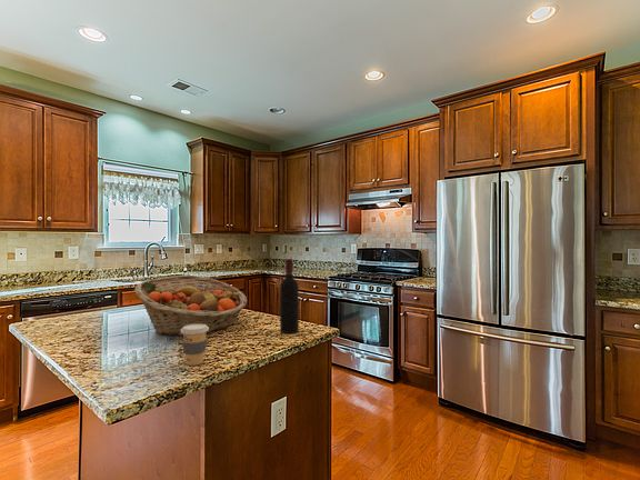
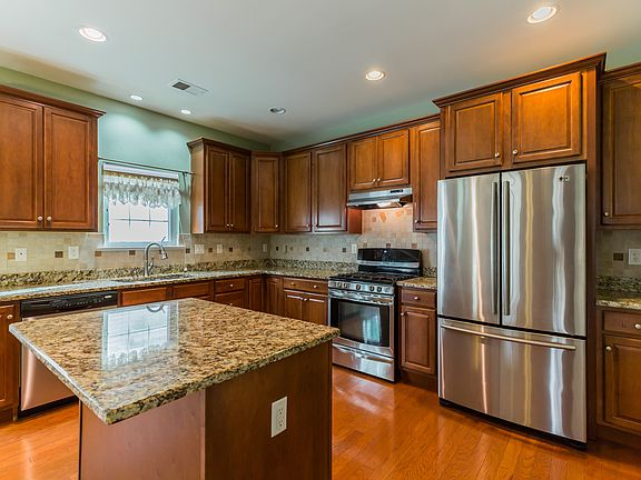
- coffee cup [181,324,209,367]
- wine bottle [279,258,300,334]
- fruit basket [133,274,248,337]
